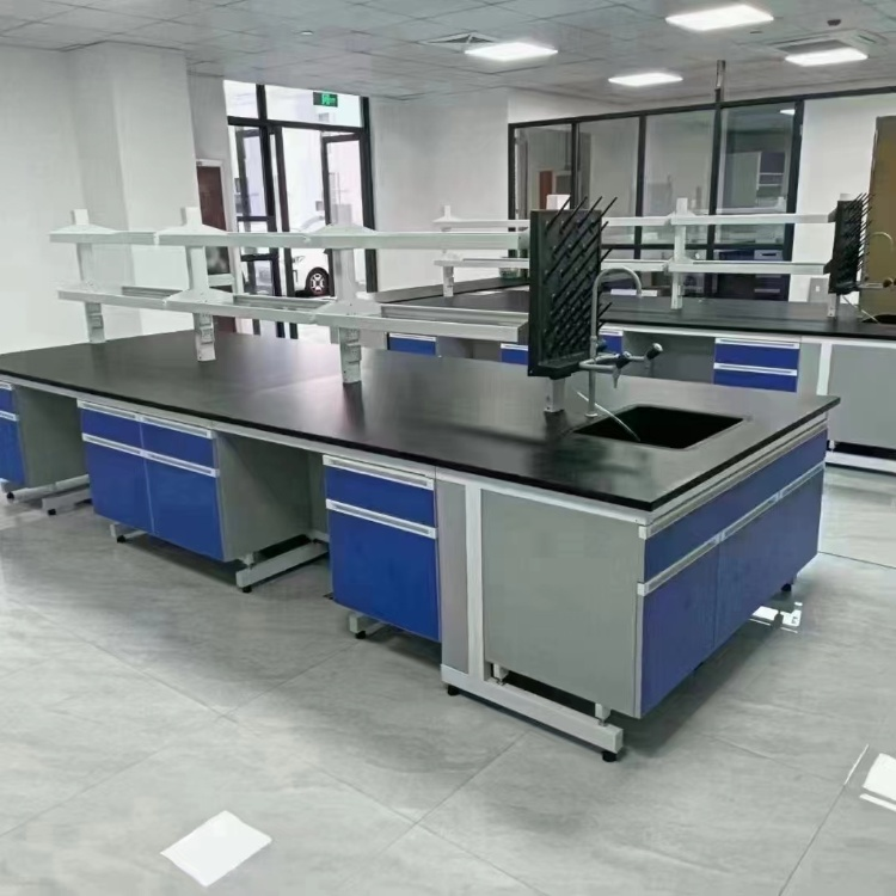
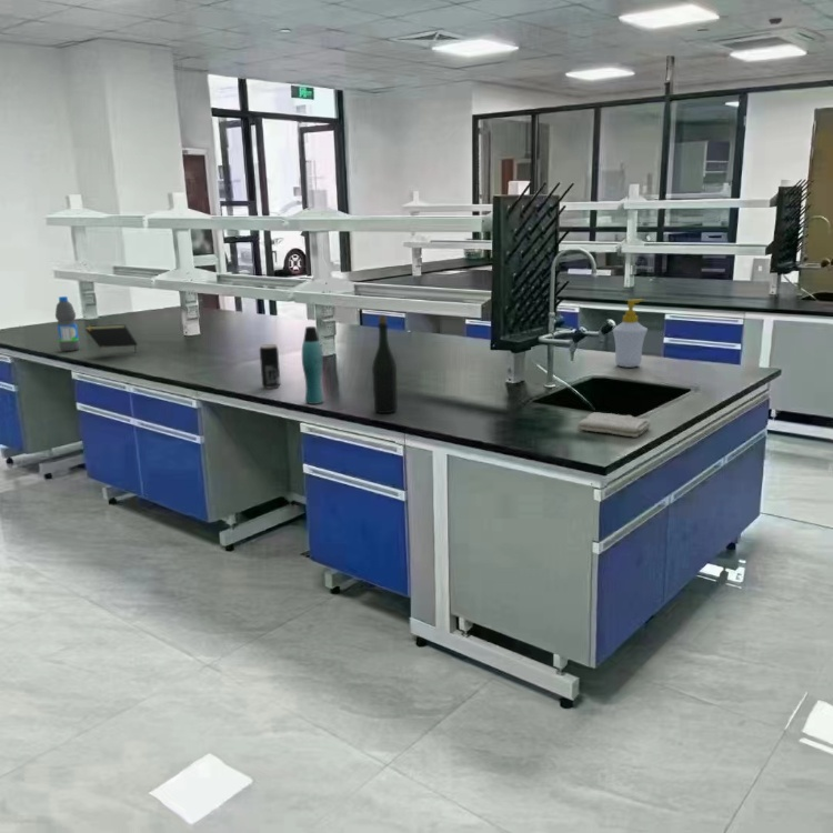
+ soap bottle [611,298,649,369]
+ beverage can [259,343,282,390]
+ washcloth [576,411,652,439]
+ water bottle [54,295,81,352]
+ bottle [371,314,399,414]
+ bottle [301,325,325,405]
+ notepad [84,323,139,353]
